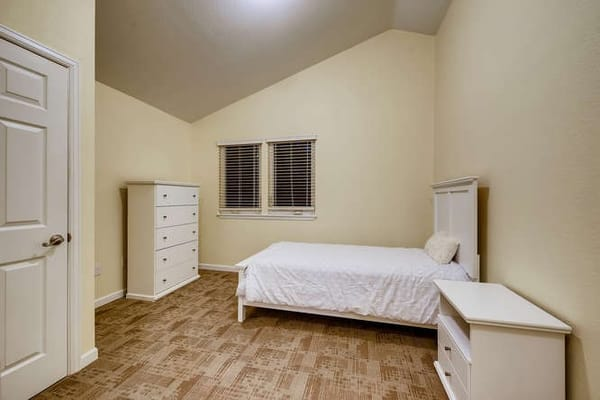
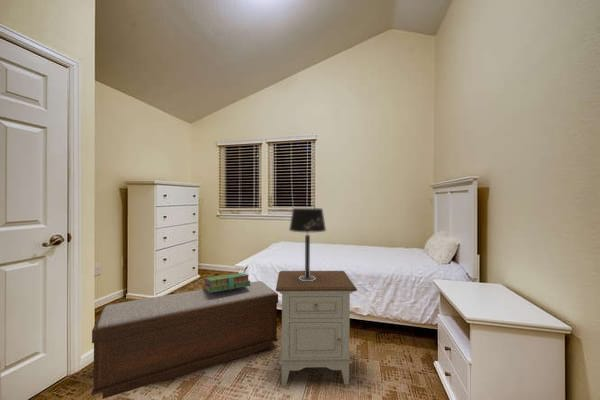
+ bench [91,280,279,400]
+ table lamp [288,207,327,281]
+ stack of books [202,272,251,293]
+ nightstand [275,270,358,387]
